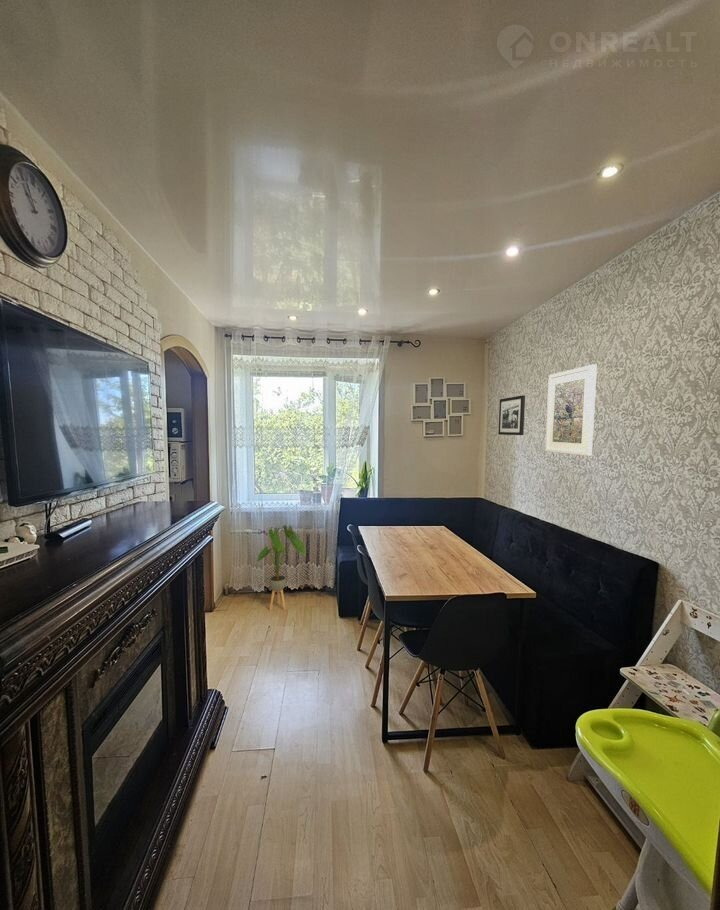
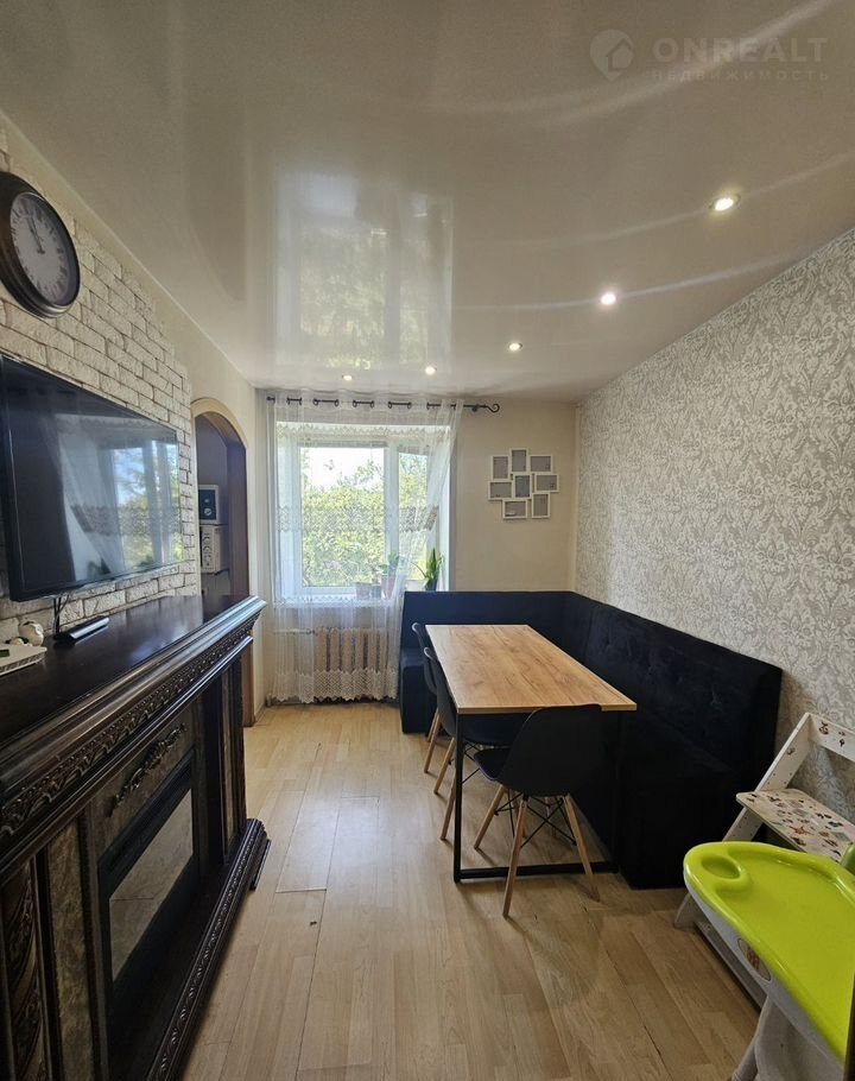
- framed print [544,363,598,457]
- picture frame [497,394,526,436]
- house plant [256,524,307,612]
